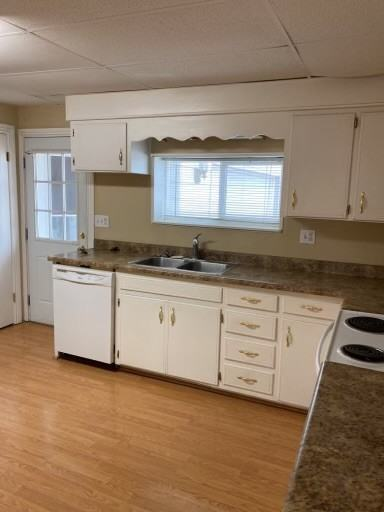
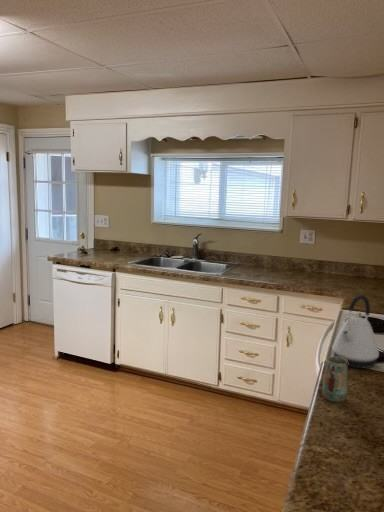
+ mug [321,356,349,403]
+ kettle [331,294,380,369]
